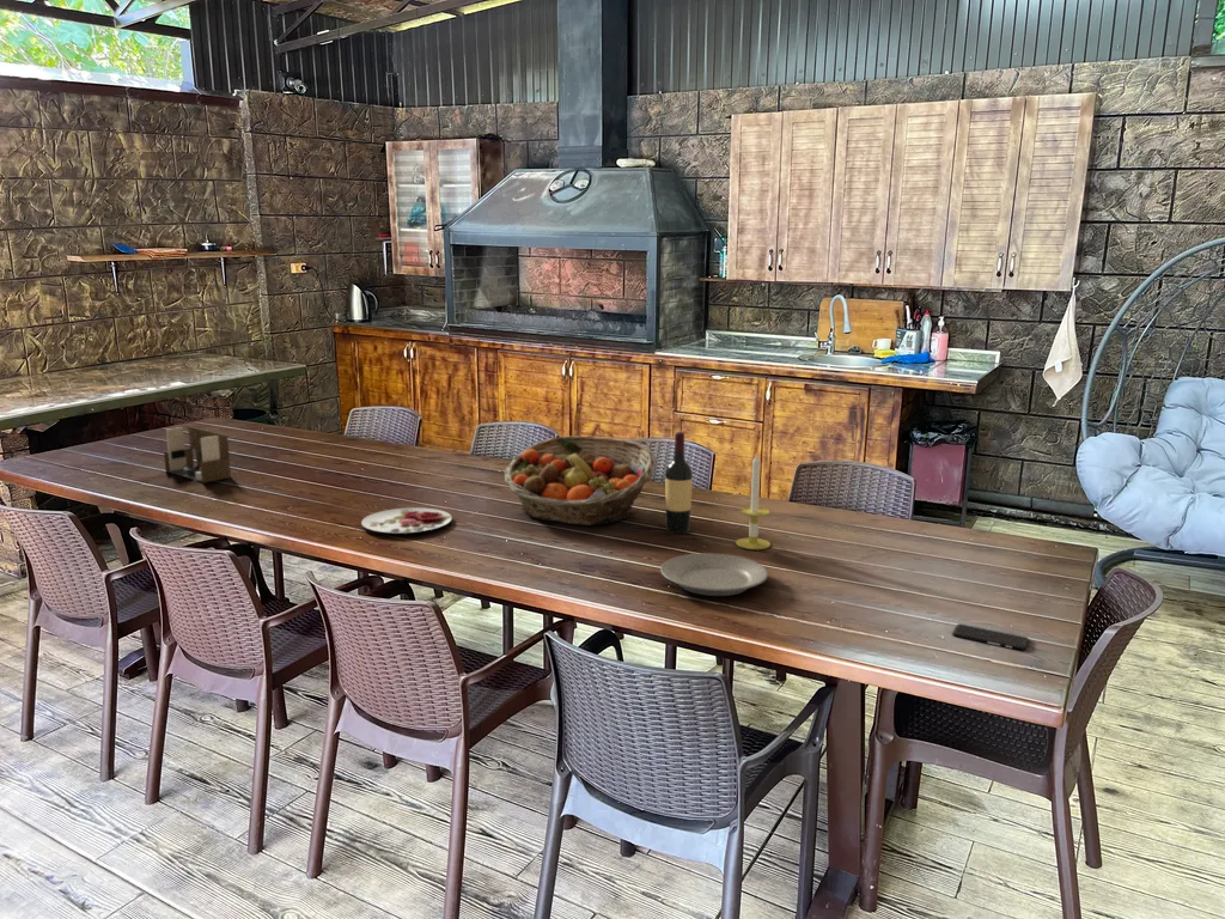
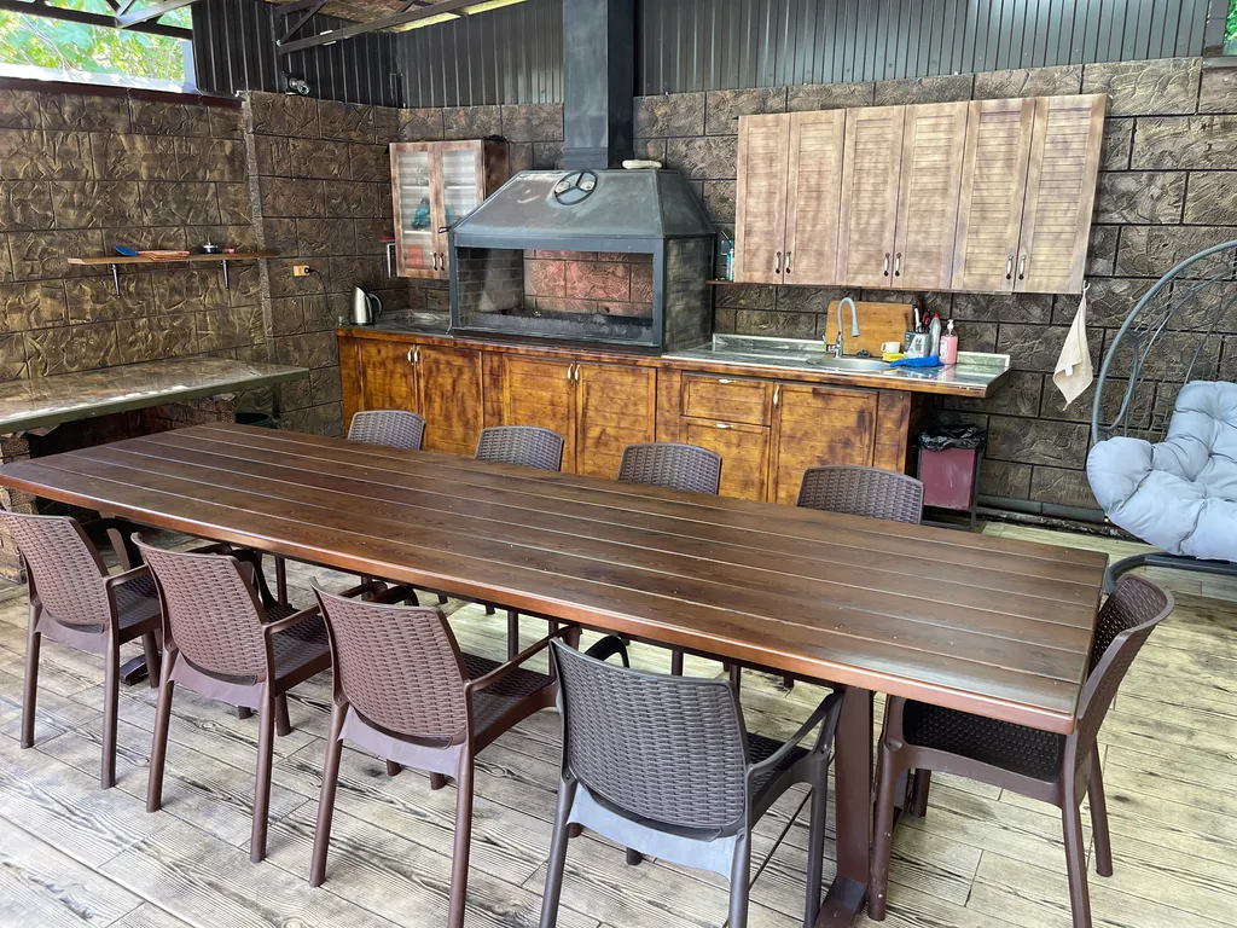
- fruit basket [502,434,657,527]
- candle [735,452,772,550]
- plate [659,552,769,597]
- wine bottle [664,431,694,535]
- smartphone [951,622,1030,651]
- plate [360,506,453,535]
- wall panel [163,425,232,483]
